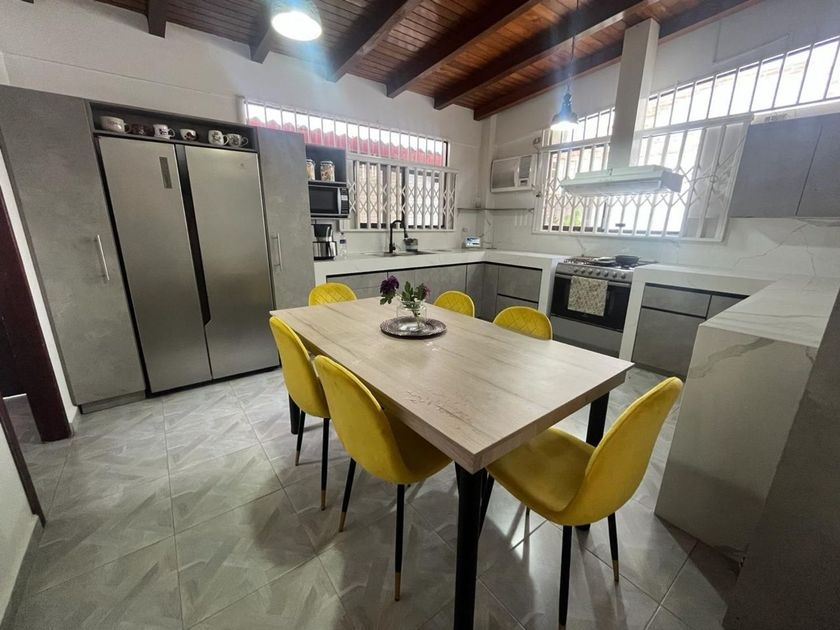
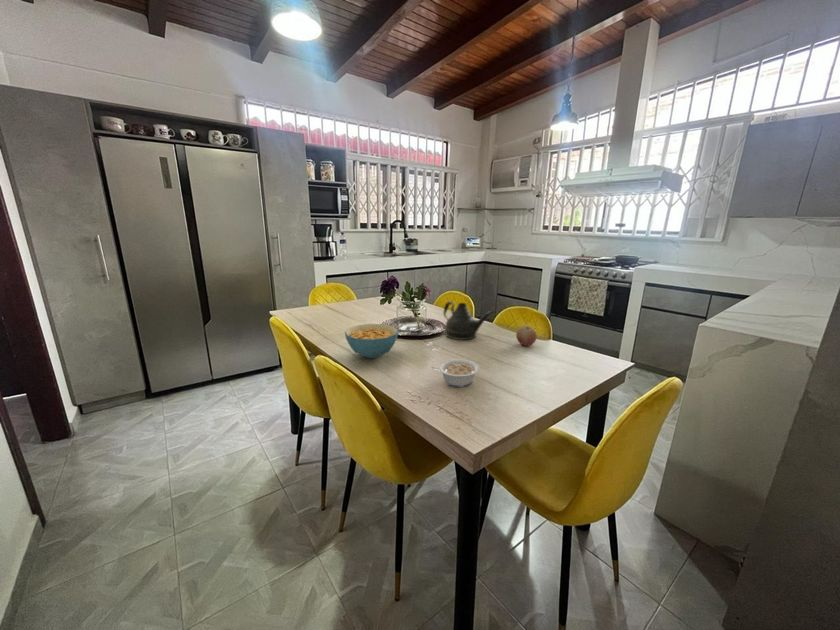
+ cereal bowl [344,323,399,359]
+ fruit [515,325,538,347]
+ legume [430,358,480,388]
+ teapot [442,300,496,341]
